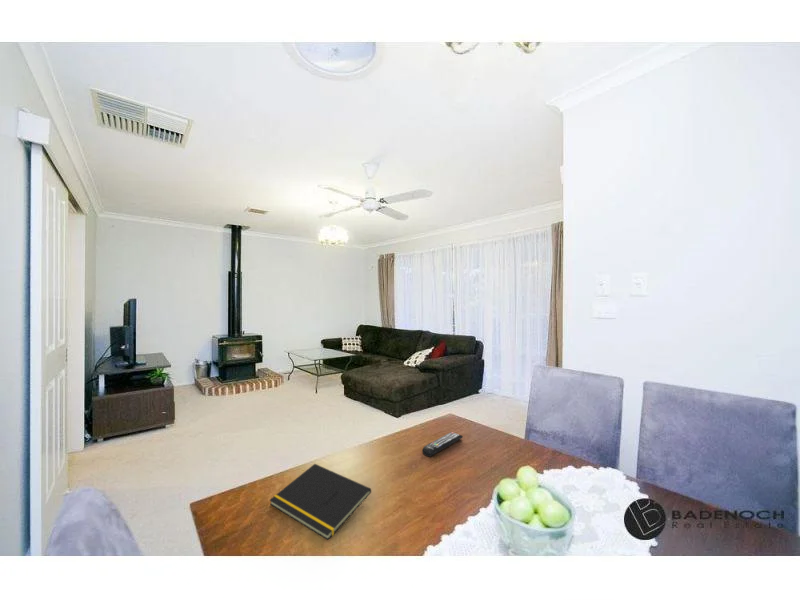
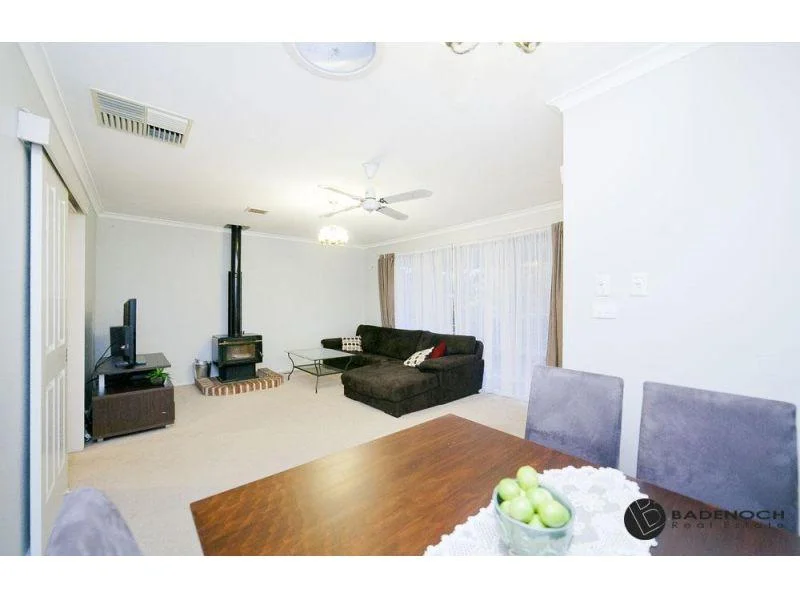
- notepad [268,463,372,541]
- remote control [421,431,464,458]
